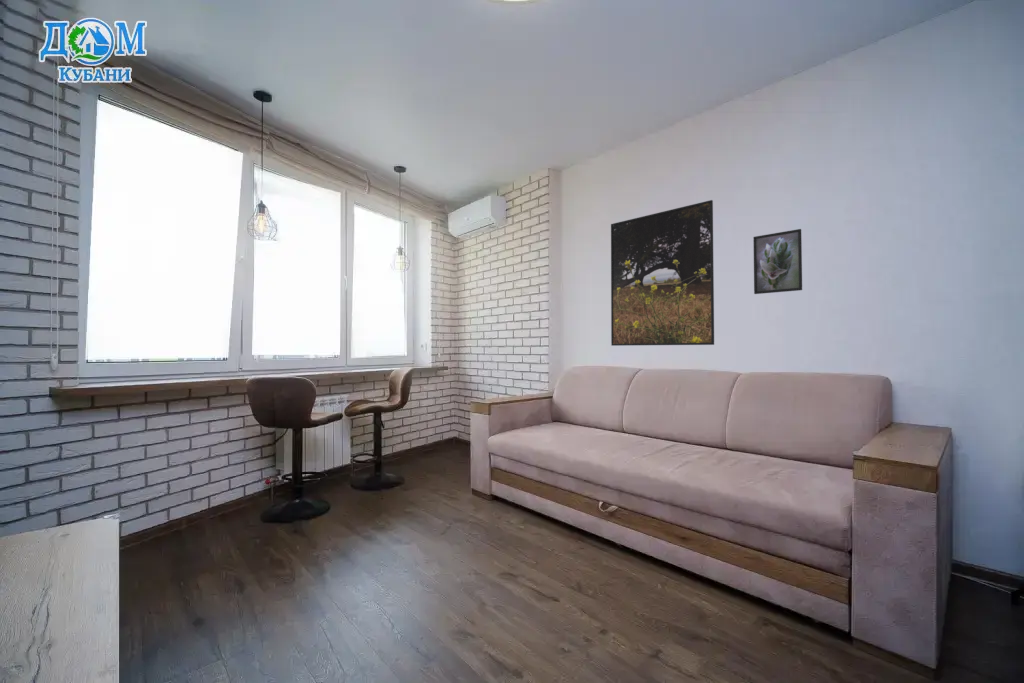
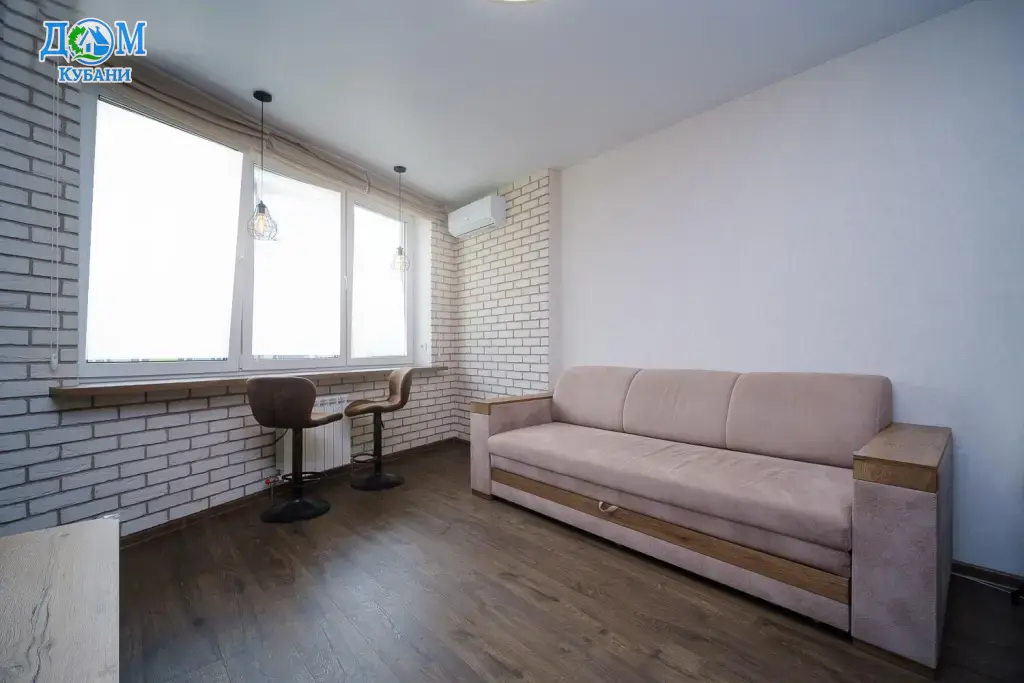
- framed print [610,199,715,347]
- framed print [752,228,803,295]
